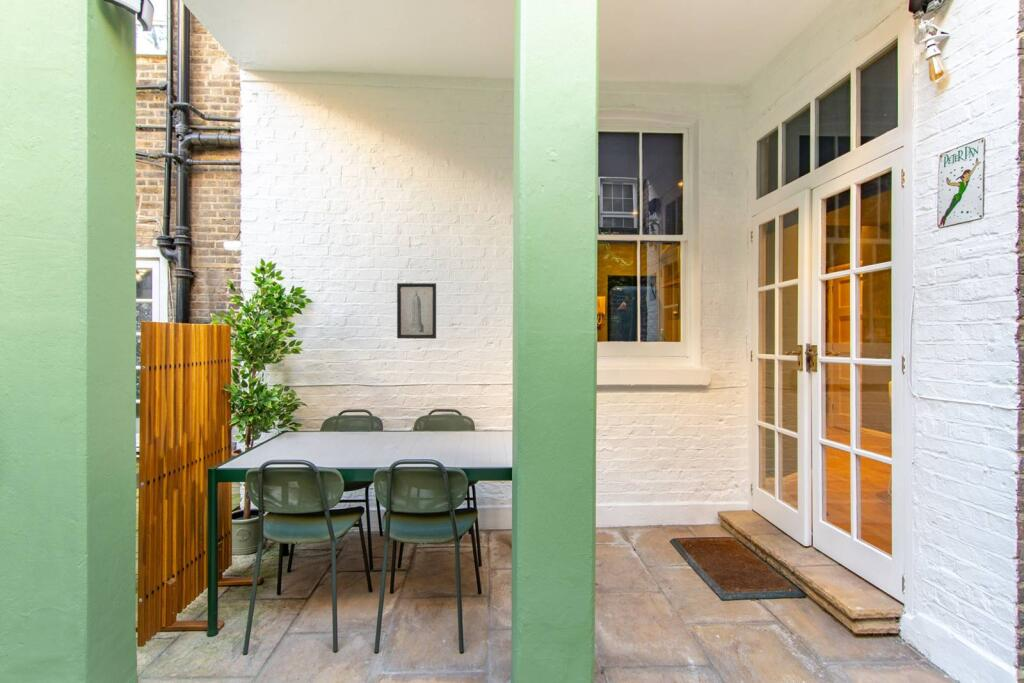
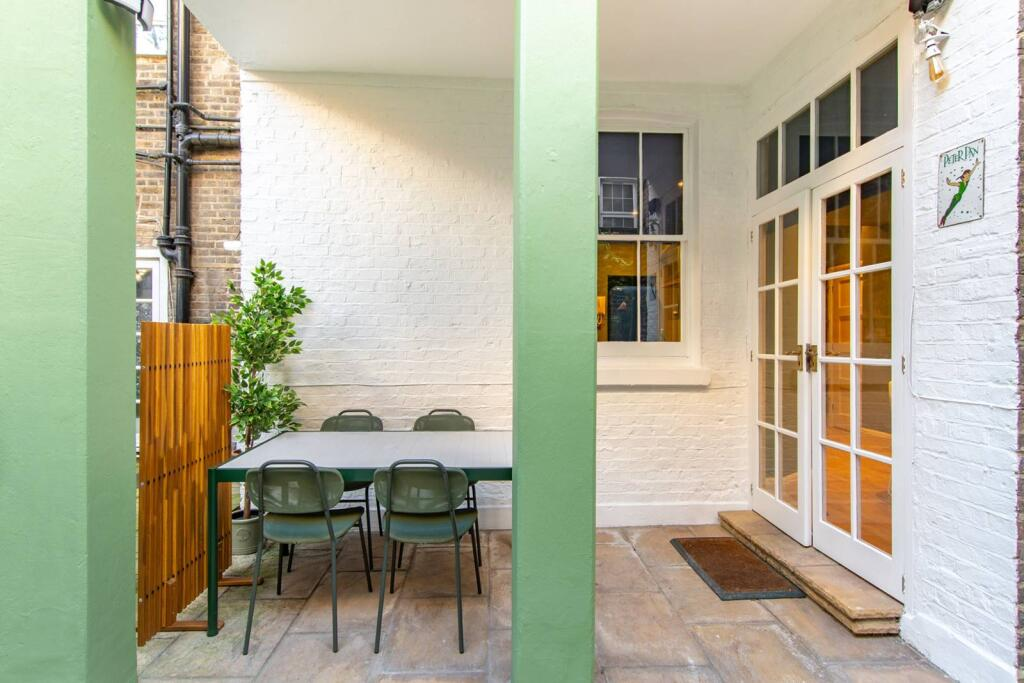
- wall art [396,282,437,340]
